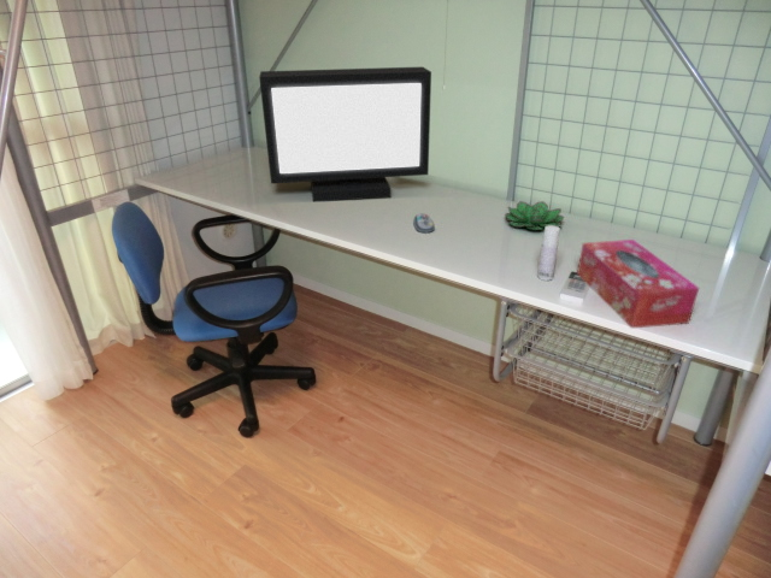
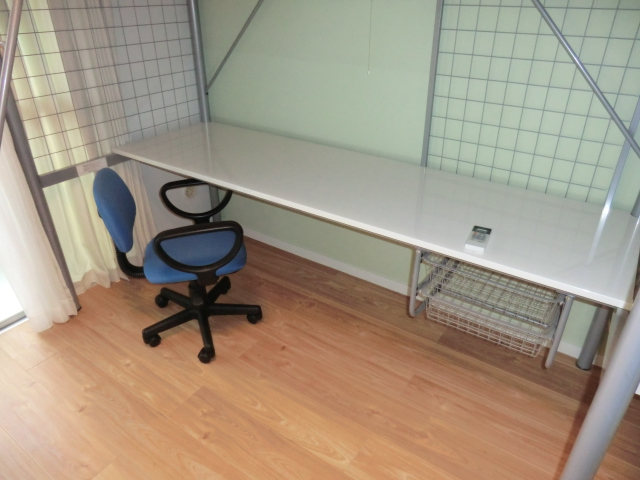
- tissue box [576,238,700,330]
- bottle [536,225,561,282]
- computer mouse [412,212,436,234]
- monitor [258,65,432,204]
- succulent plant [504,200,565,231]
